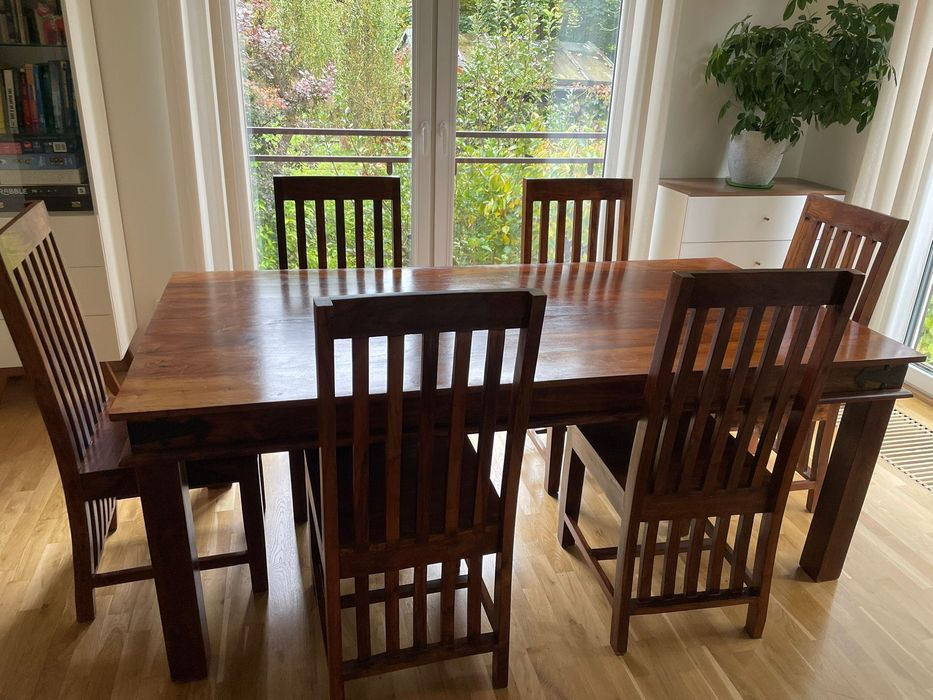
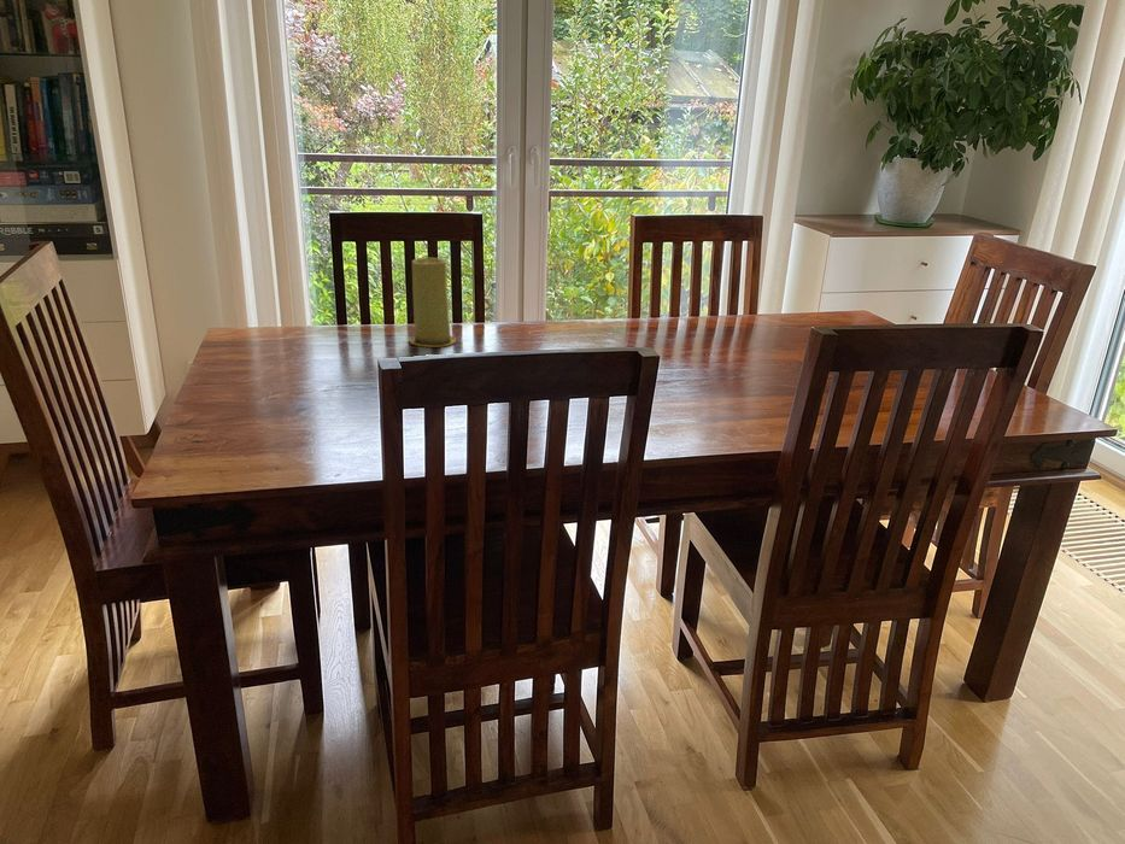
+ candle [408,257,457,348]
